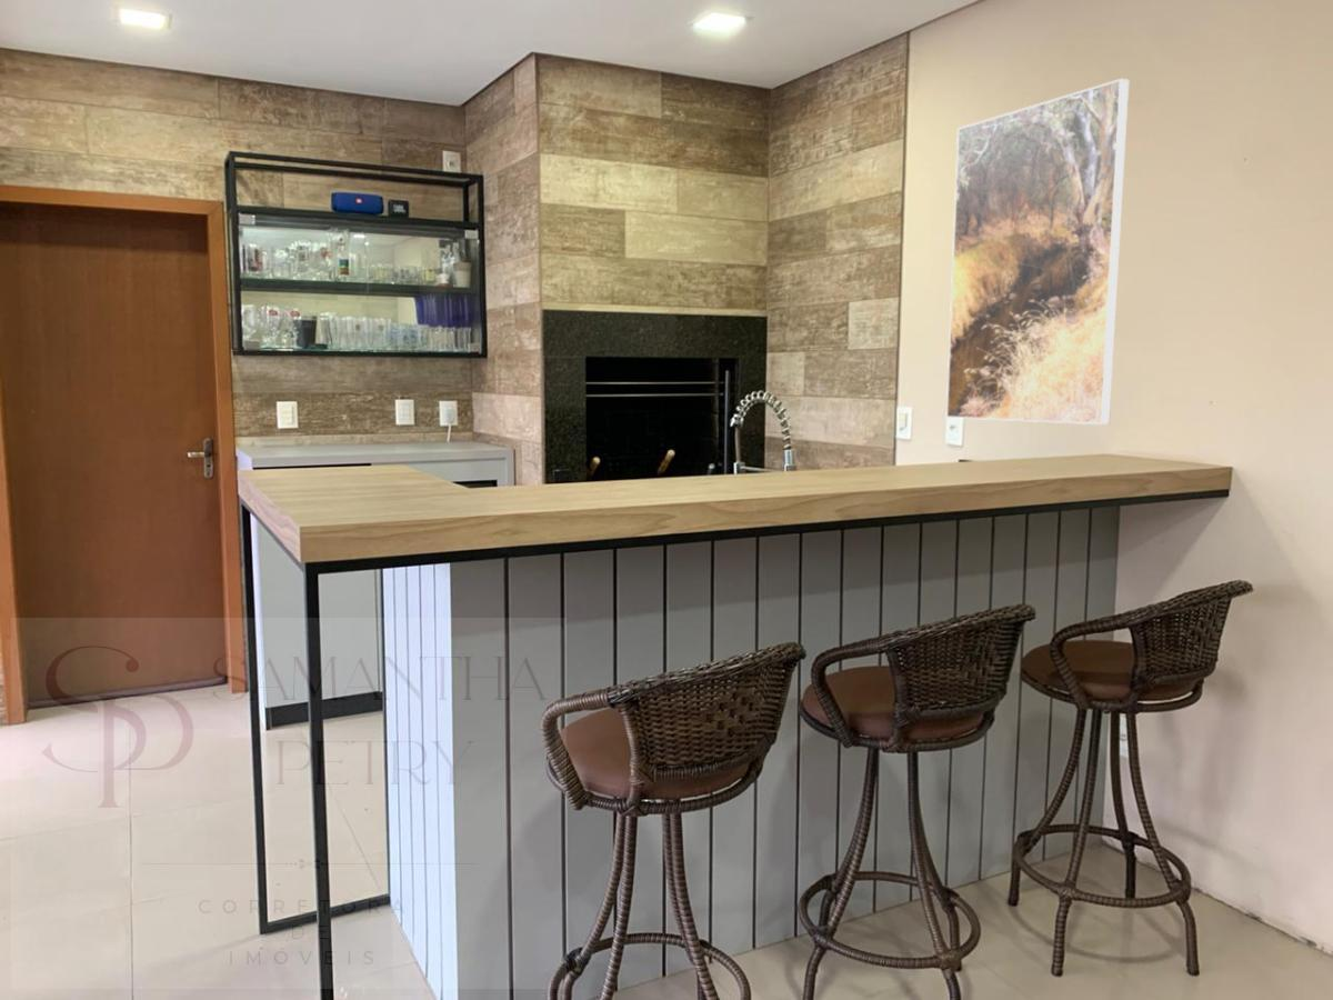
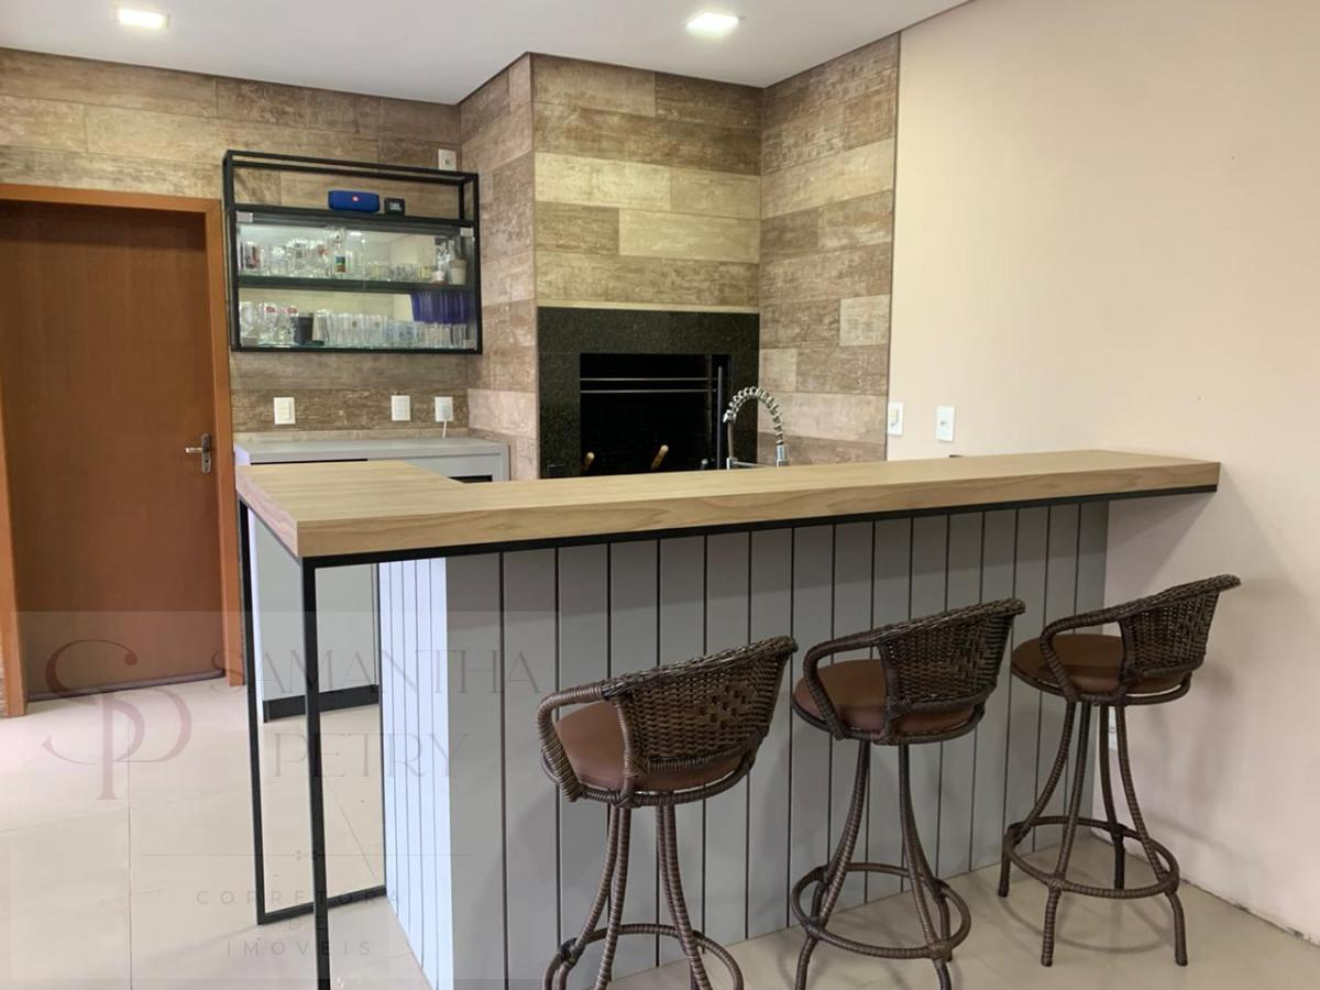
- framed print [945,78,1131,426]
